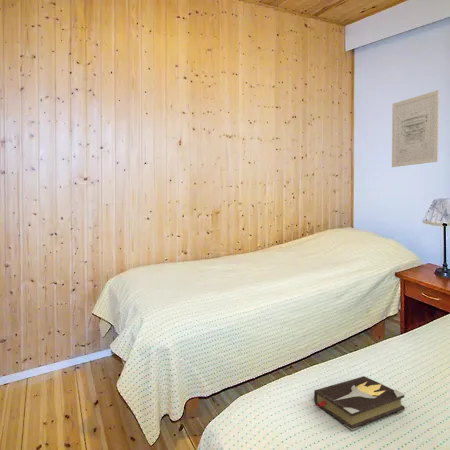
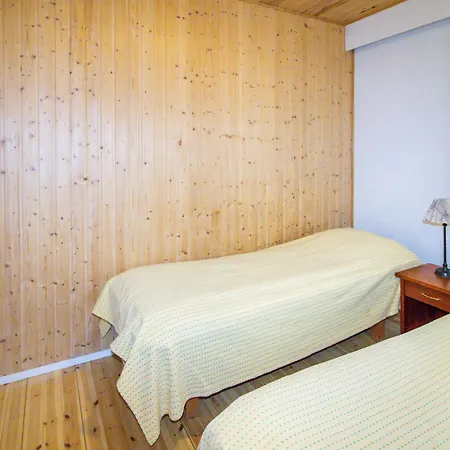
- wall art [391,89,440,168]
- hardback book [313,375,406,432]
